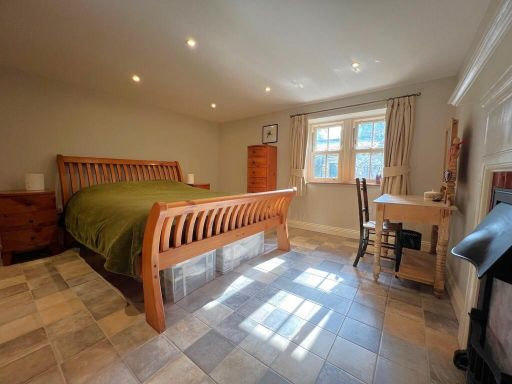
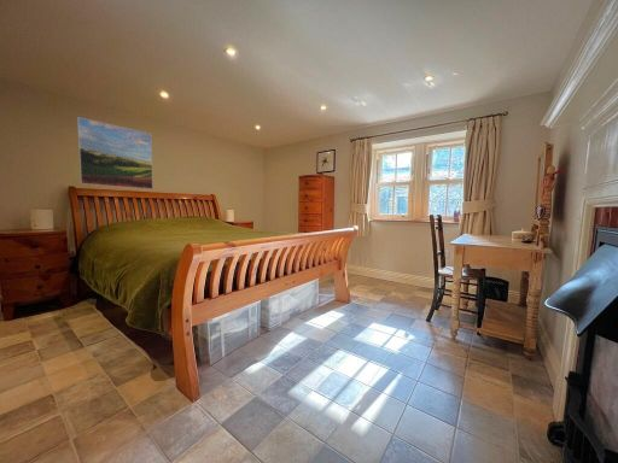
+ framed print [76,116,154,191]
